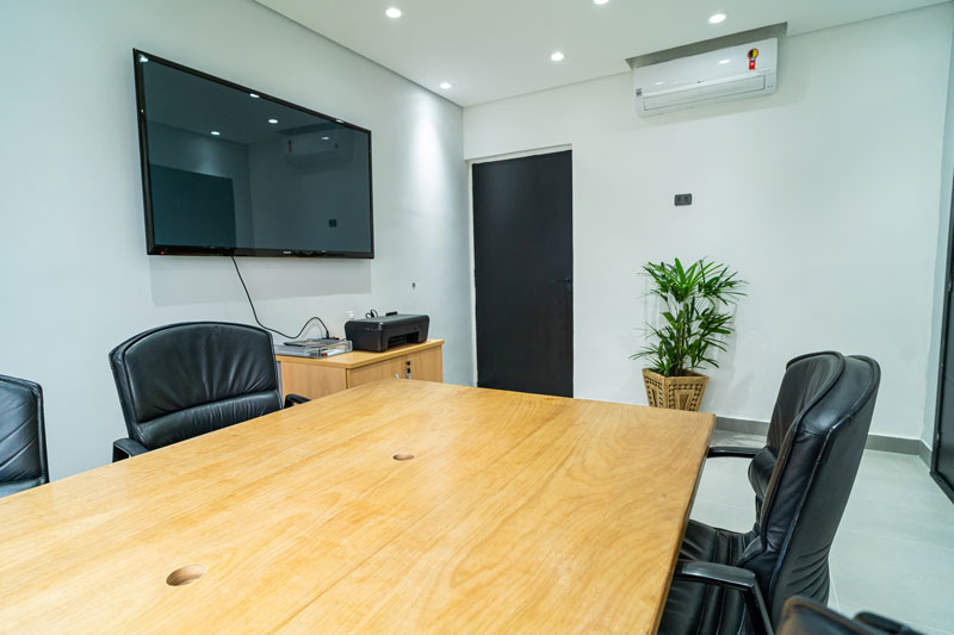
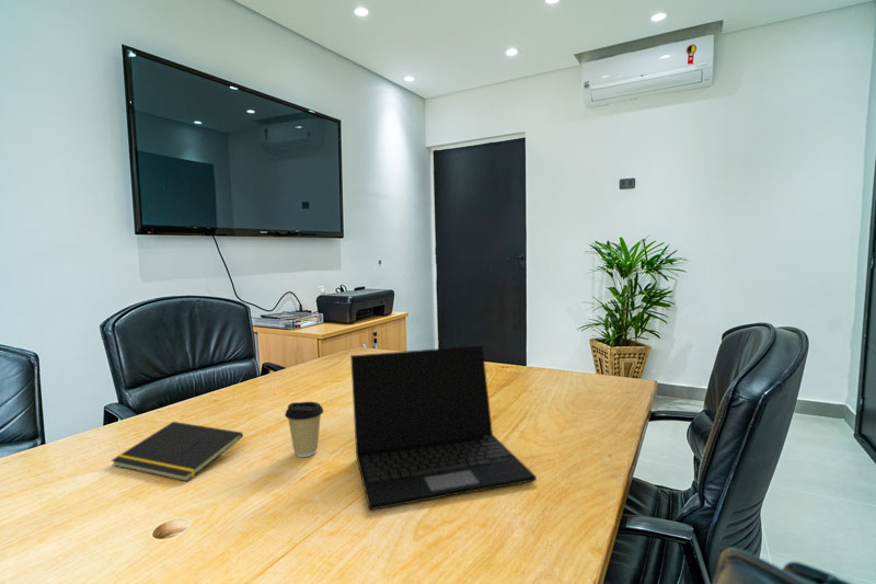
+ notepad [111,421,244,482]
+ coffee cup [284,401,324,458]
+ laptop [349,344,538,511]
